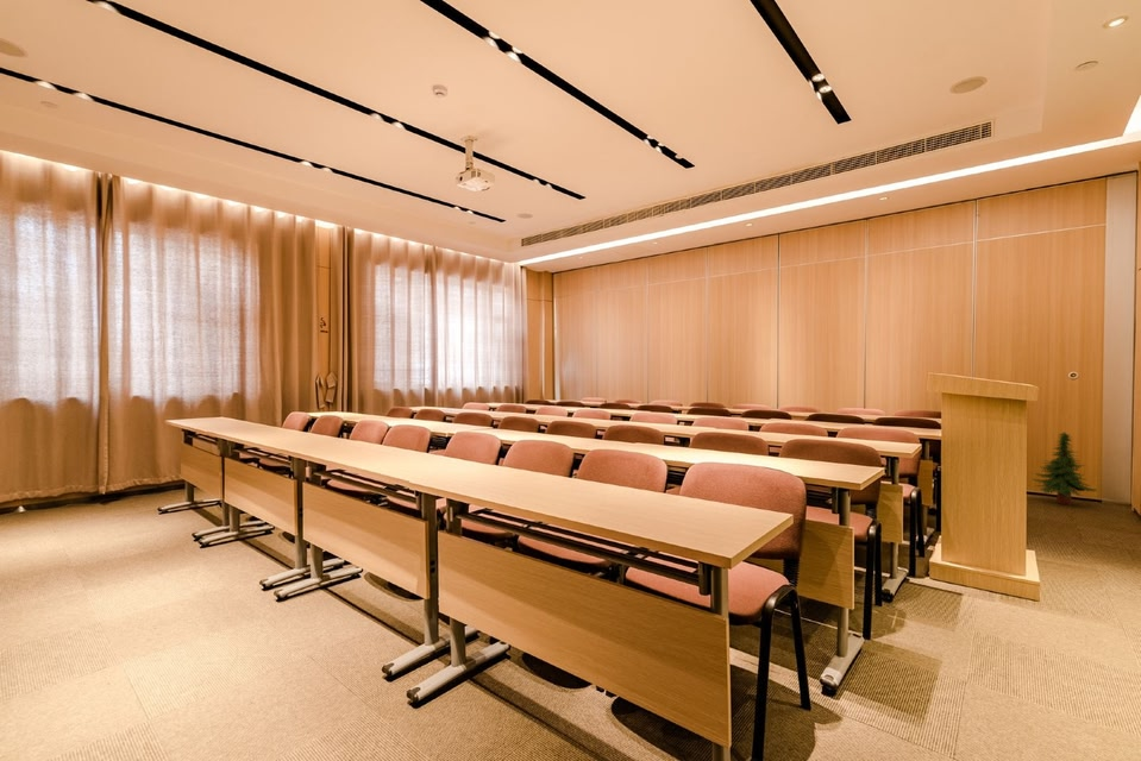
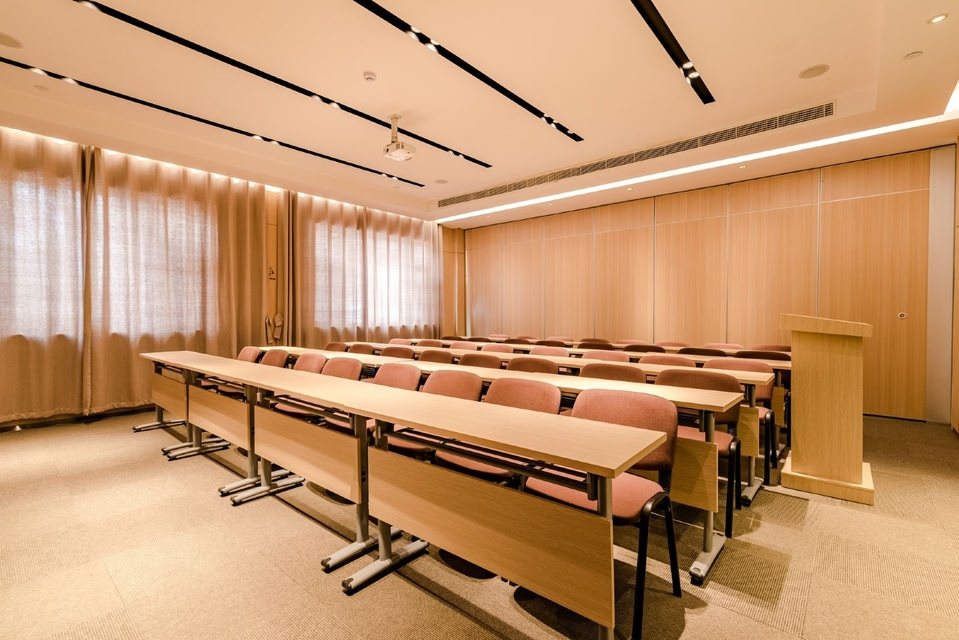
- tree [1032,432,1099,505]
